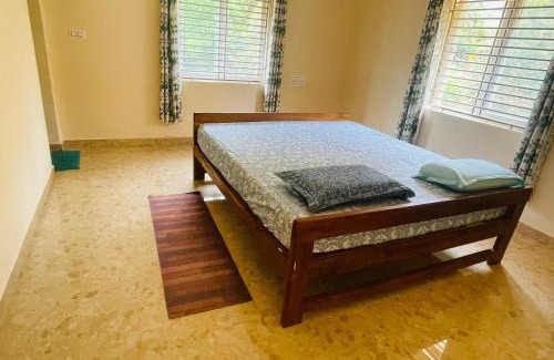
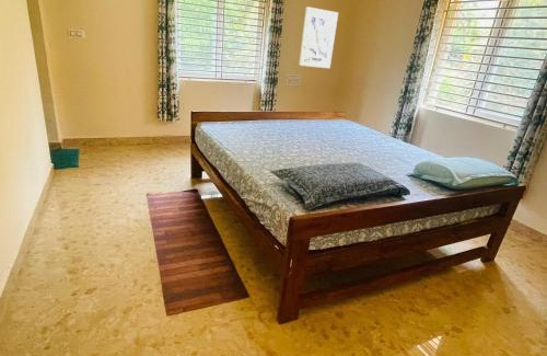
+ wall art [298,5,339,69]
